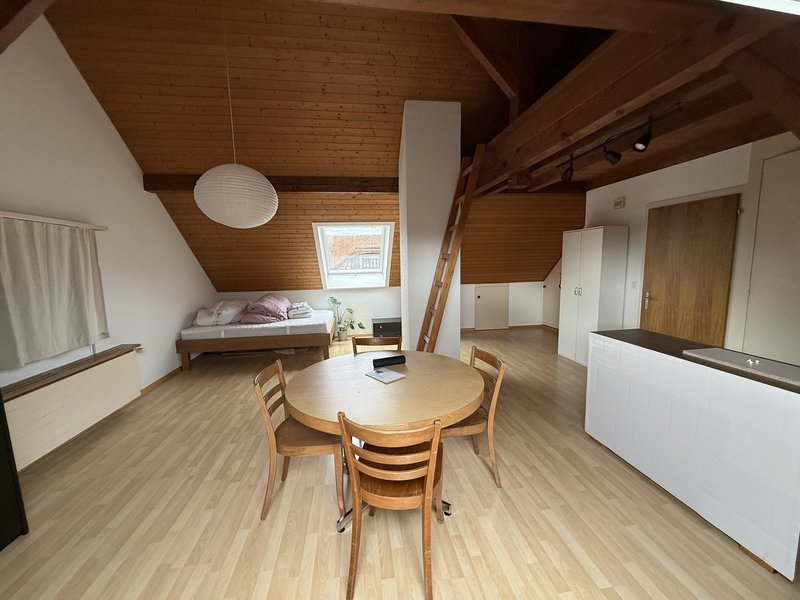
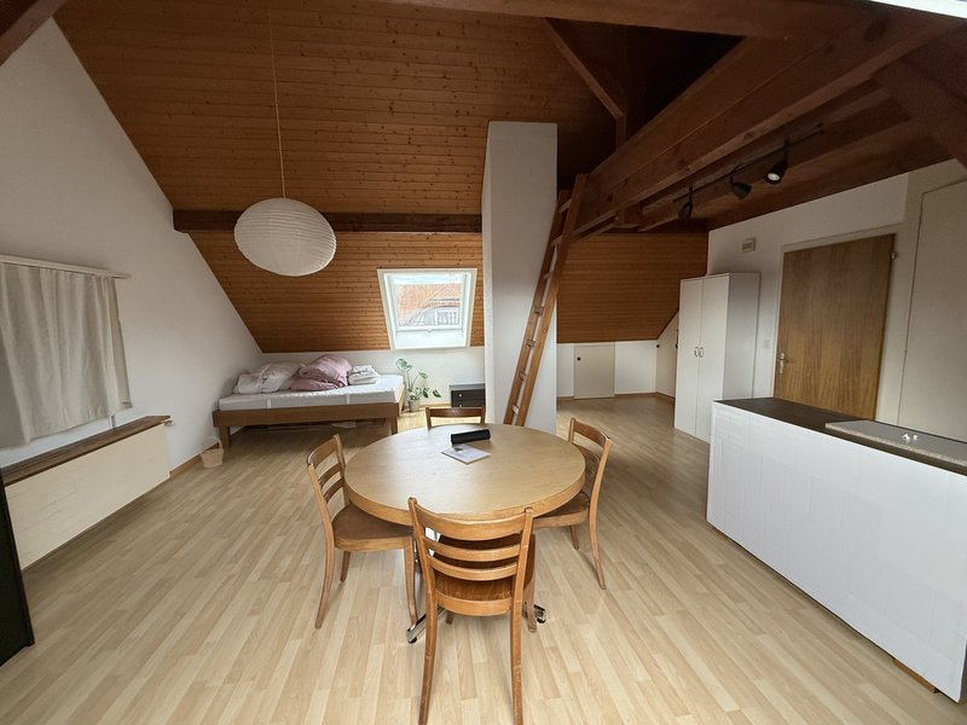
+ basket [199,436,225,469]
